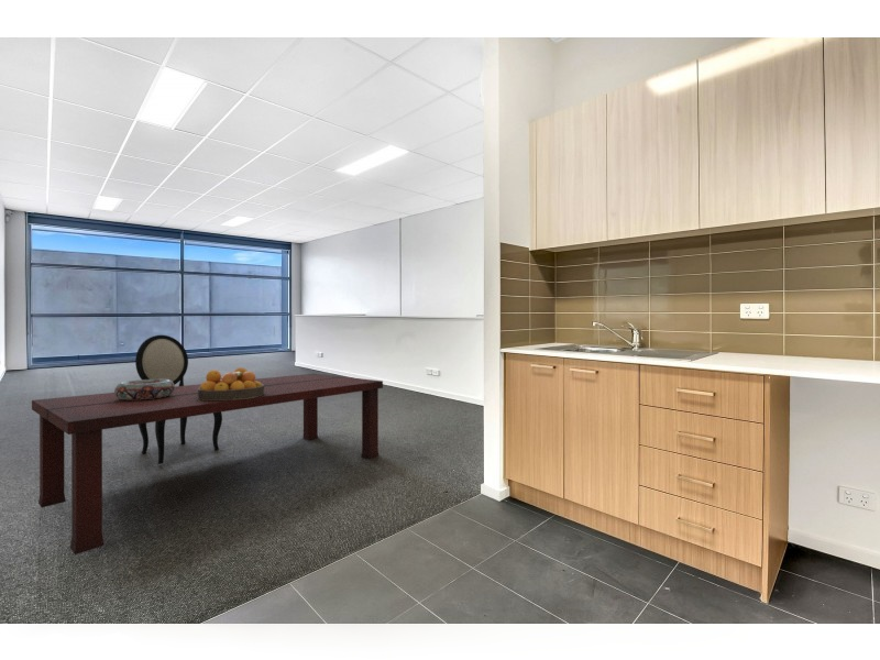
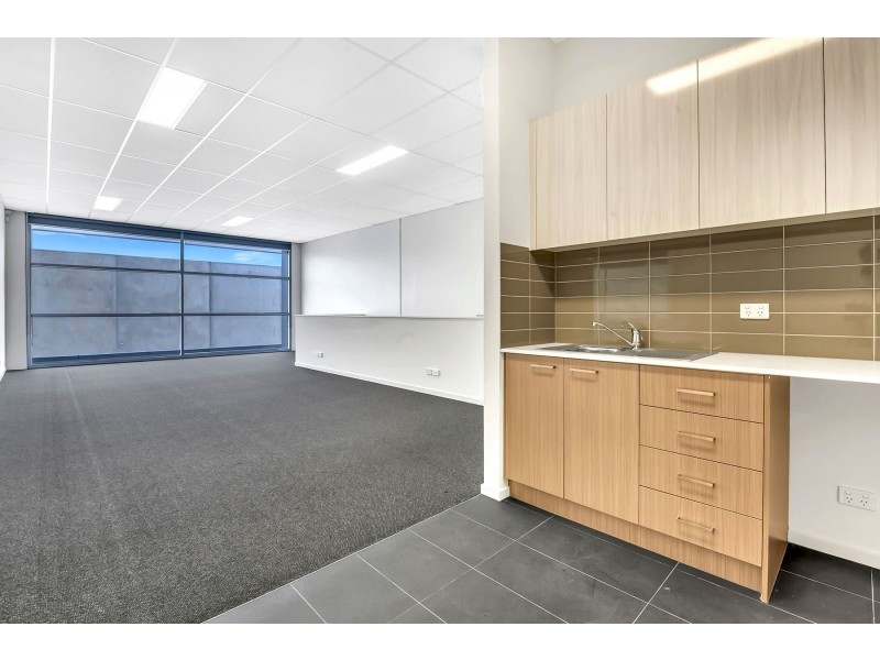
- fruit bowl [198,366,264,400]
- decorative bowl [113,380,175,400]
- dining chair [134,334,223,465]
- dining table [31,373,384,556]
